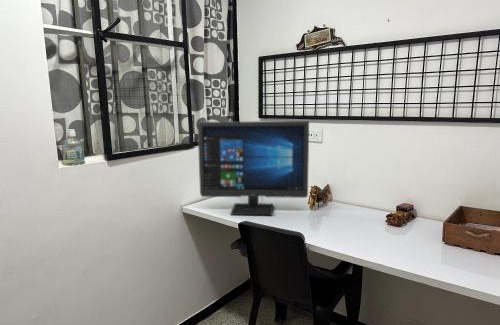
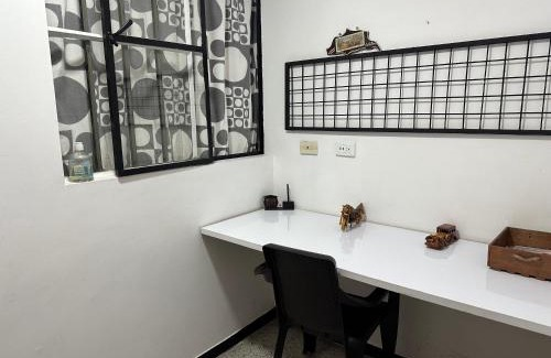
- computer monitor [197,120,310,216]
